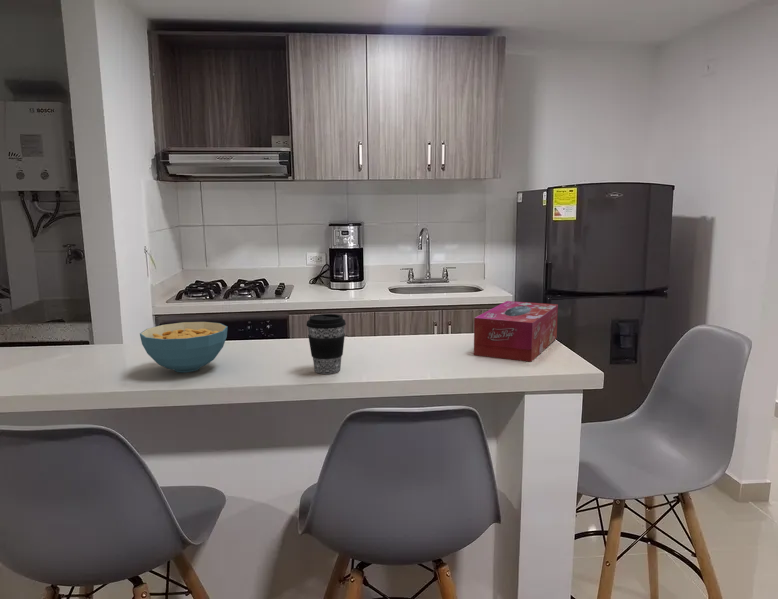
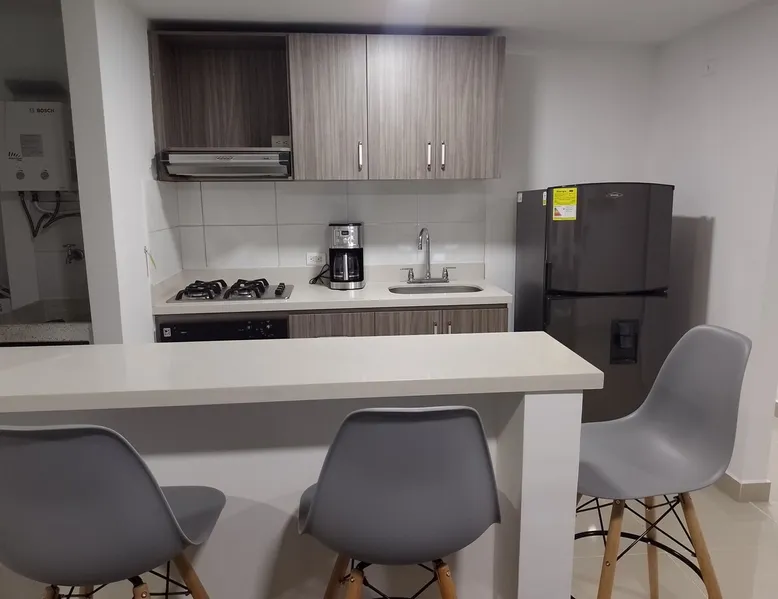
- coffee cup [306,313,347,375]
- tissue box [473,300,559,363]
- cereal bowl [139,321,228,374]
